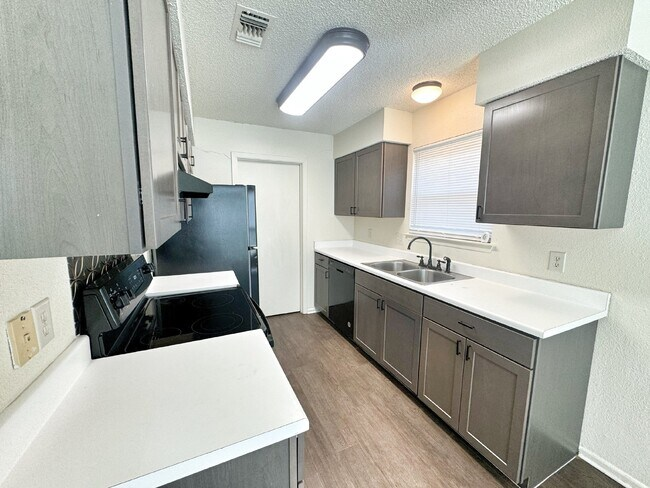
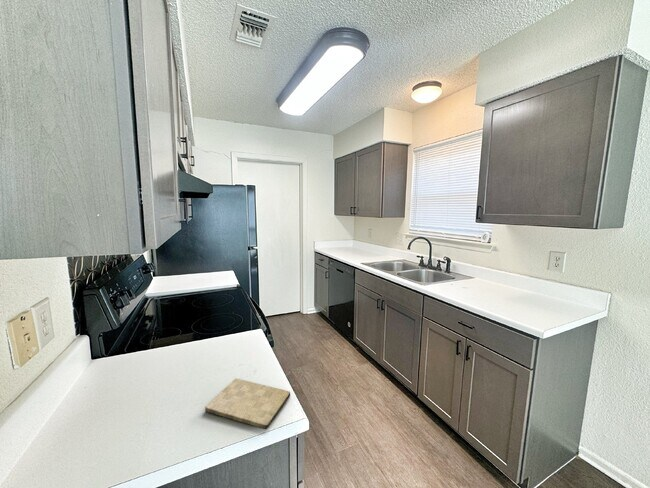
+ cutting board [204,378,291,430]
